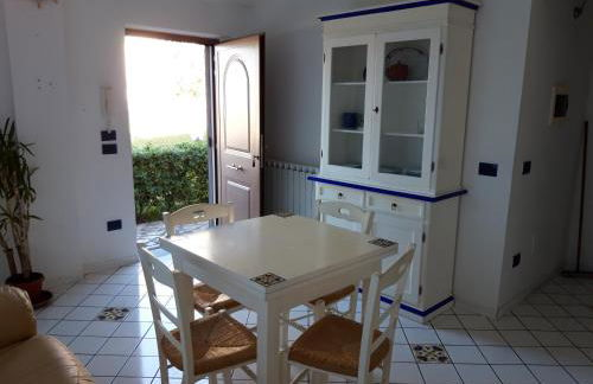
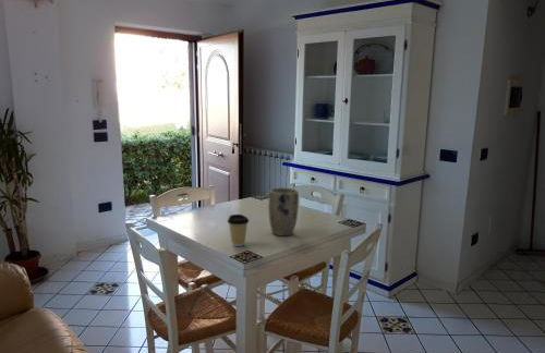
+ coffee cup [227,214,250,247]
+ plant pot [267,186,300,236]
